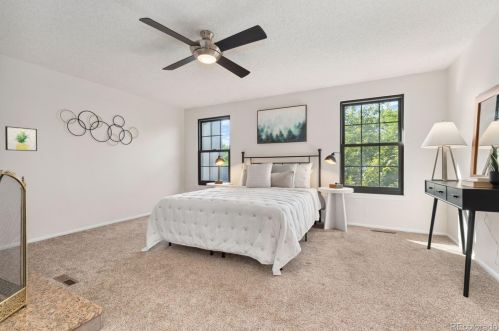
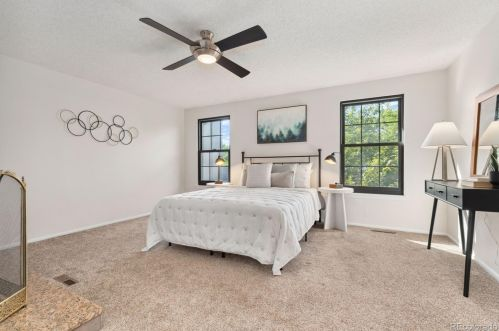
- wall art [4,125,38,152]
